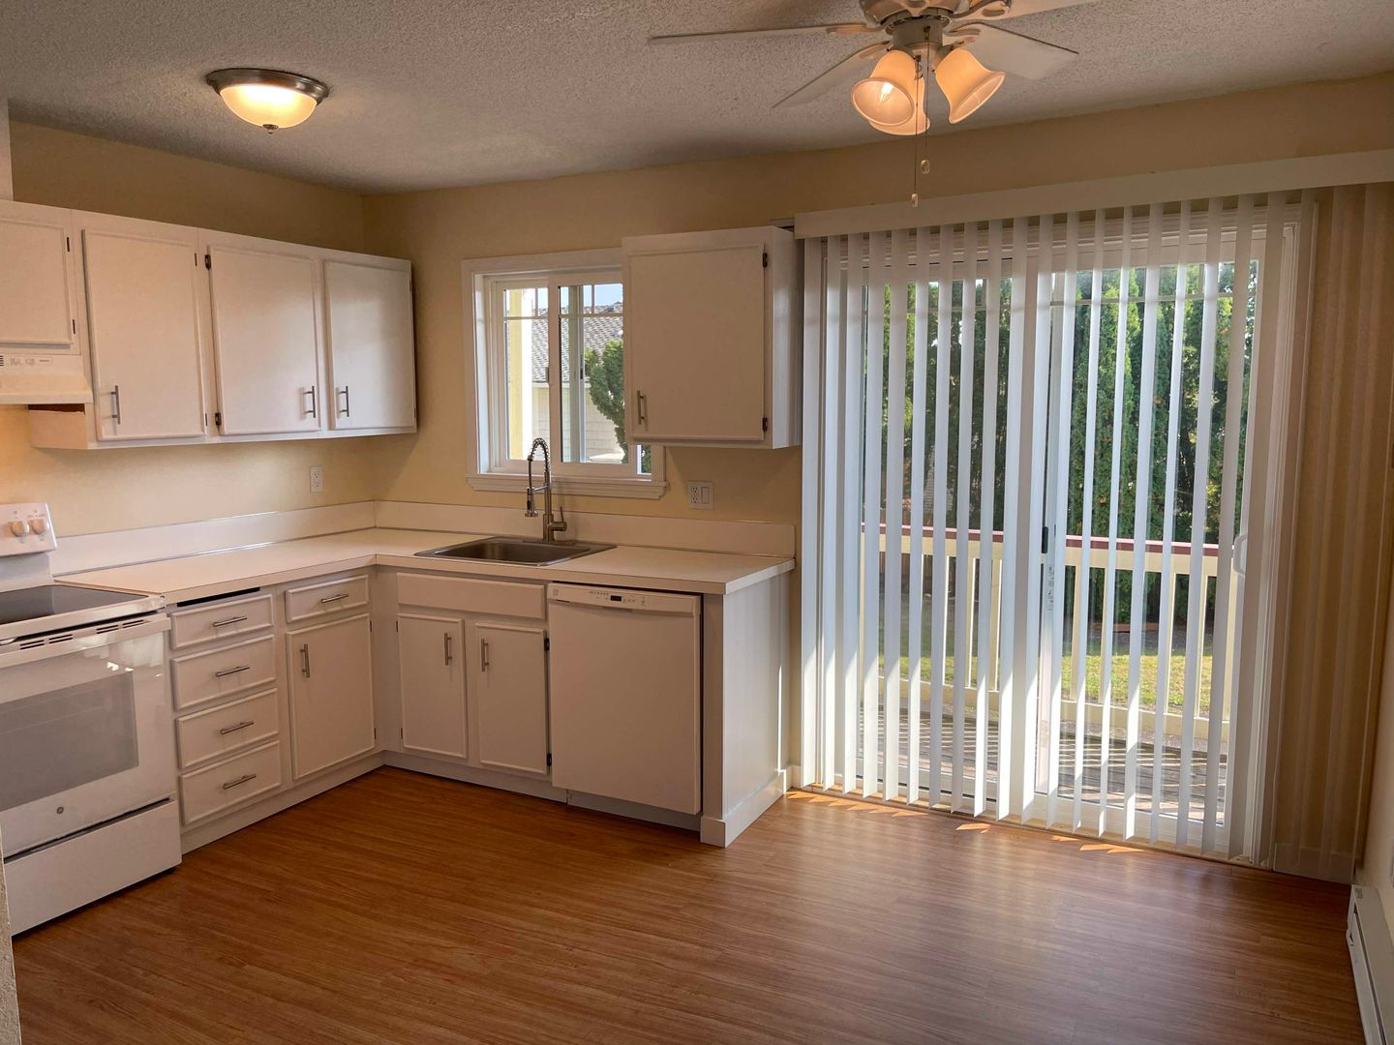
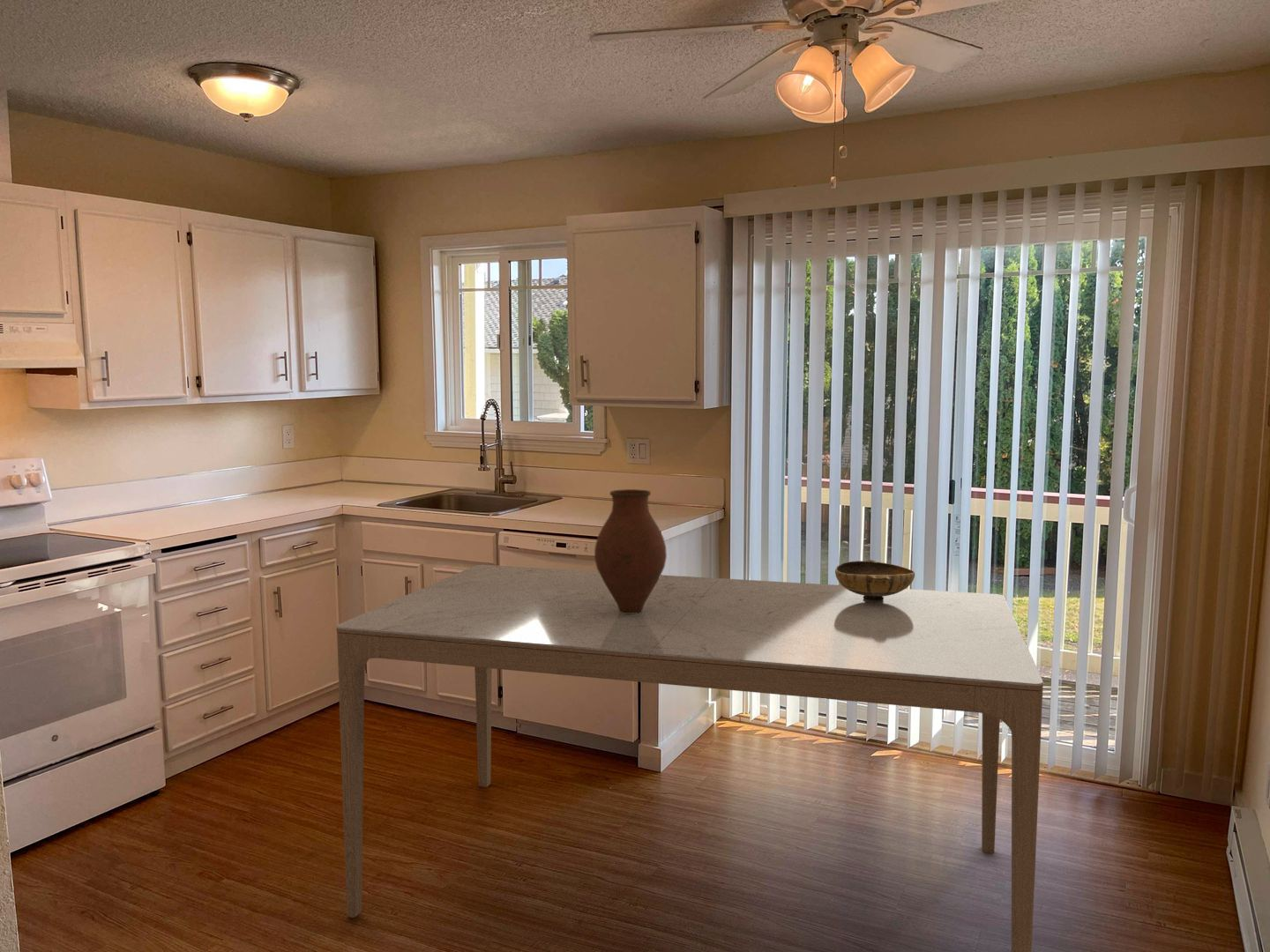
+ bowl [834,559,915,601]
+ dining table [335,564,1044,952]
+ vase [594,488,668,614]
